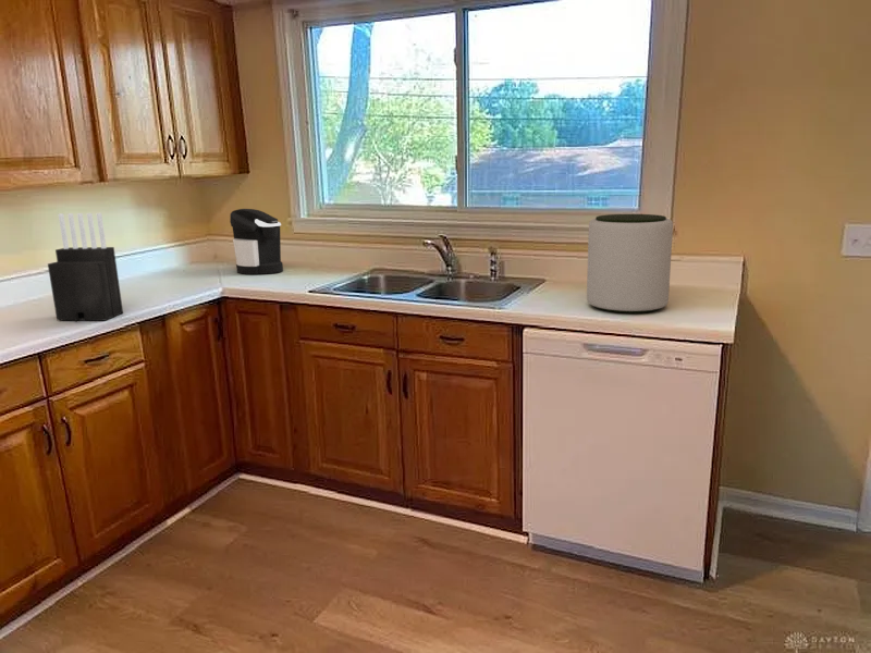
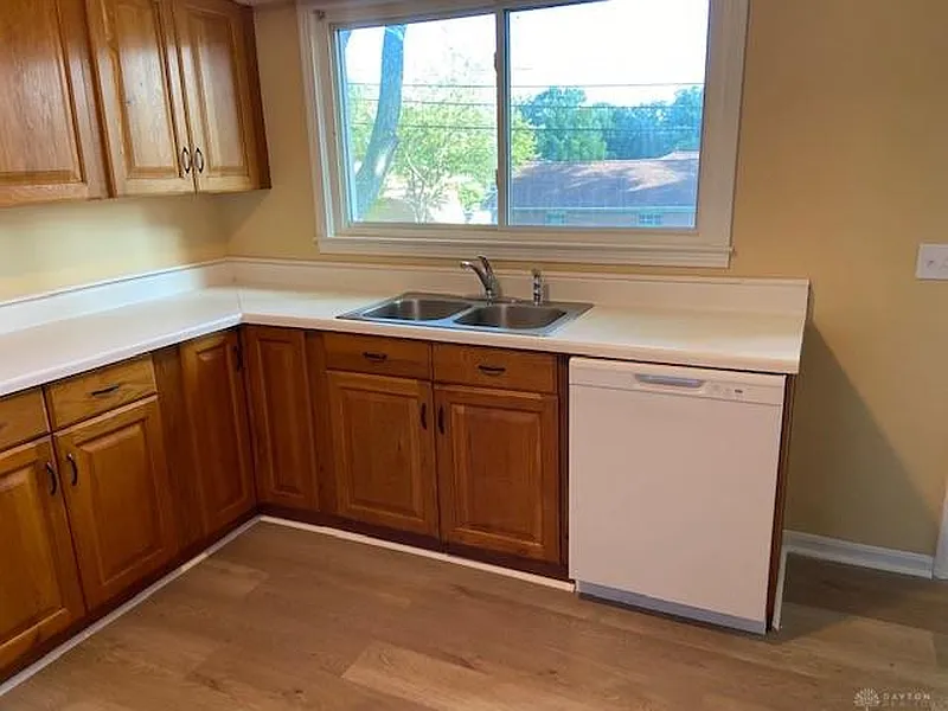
- coffee maker [229,208,284,275]
- plant pot [586,213,674,315]
- knife block [47,212,124,323]
